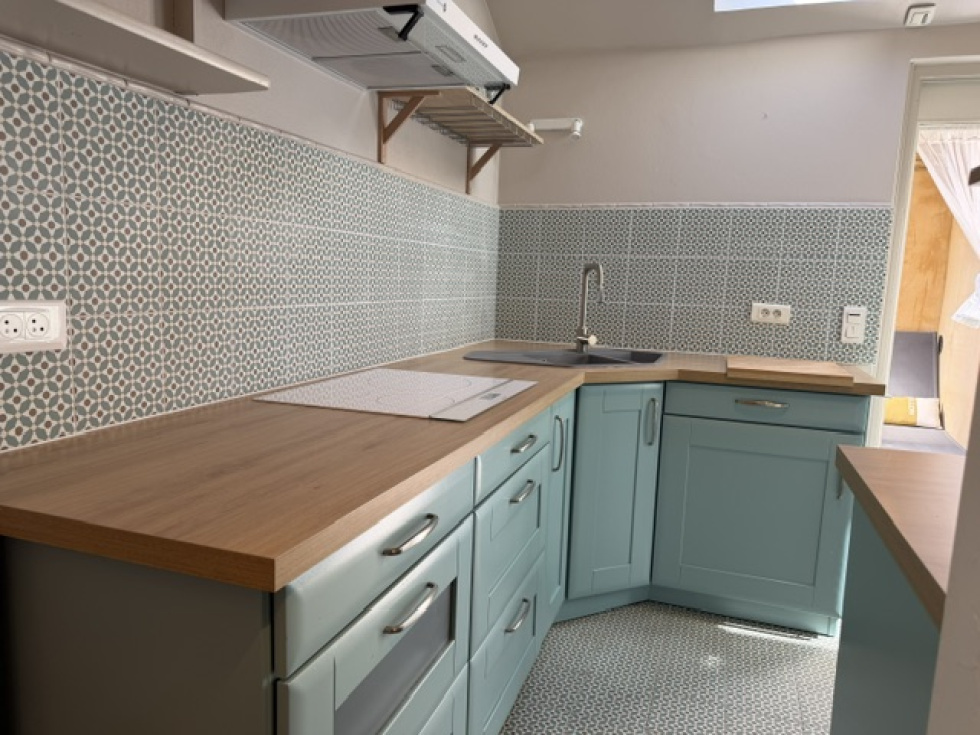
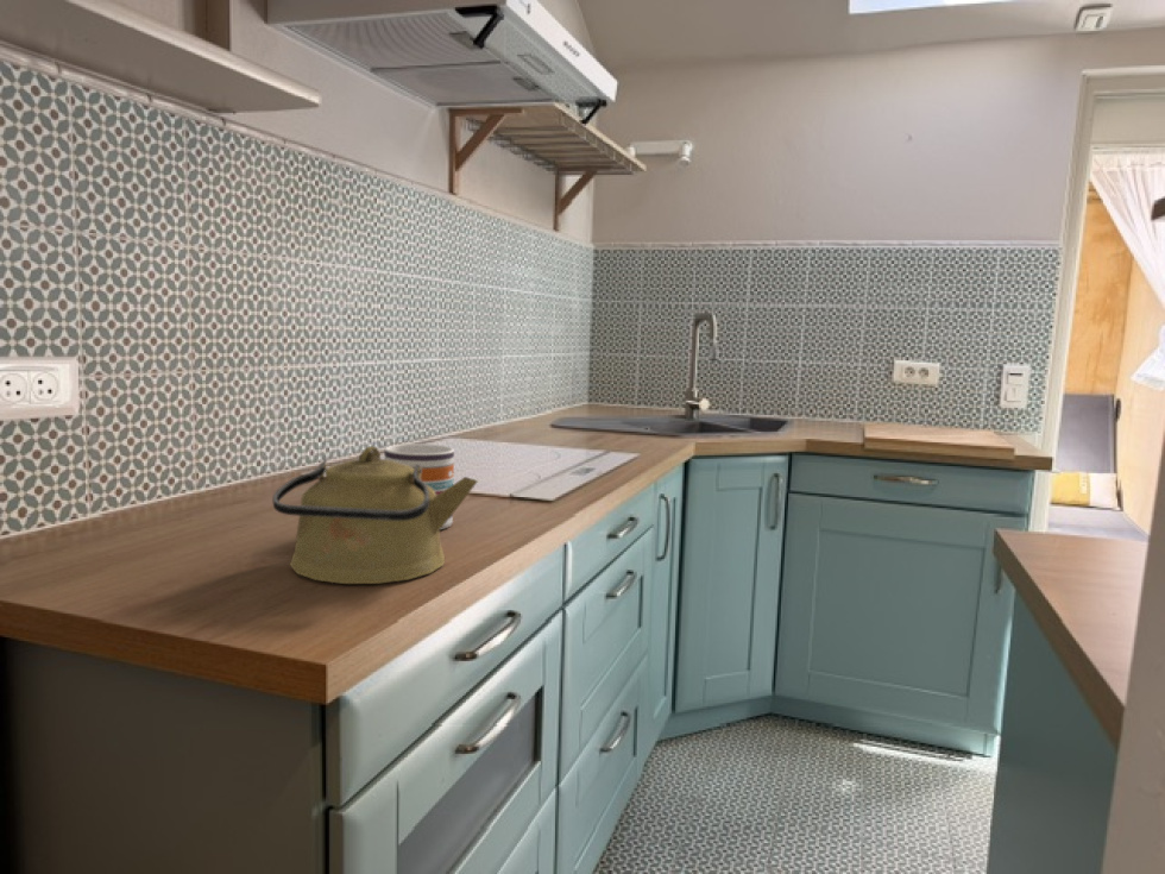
+ mug [383,442,455,530]
+ kettle [271,445,479,585]
